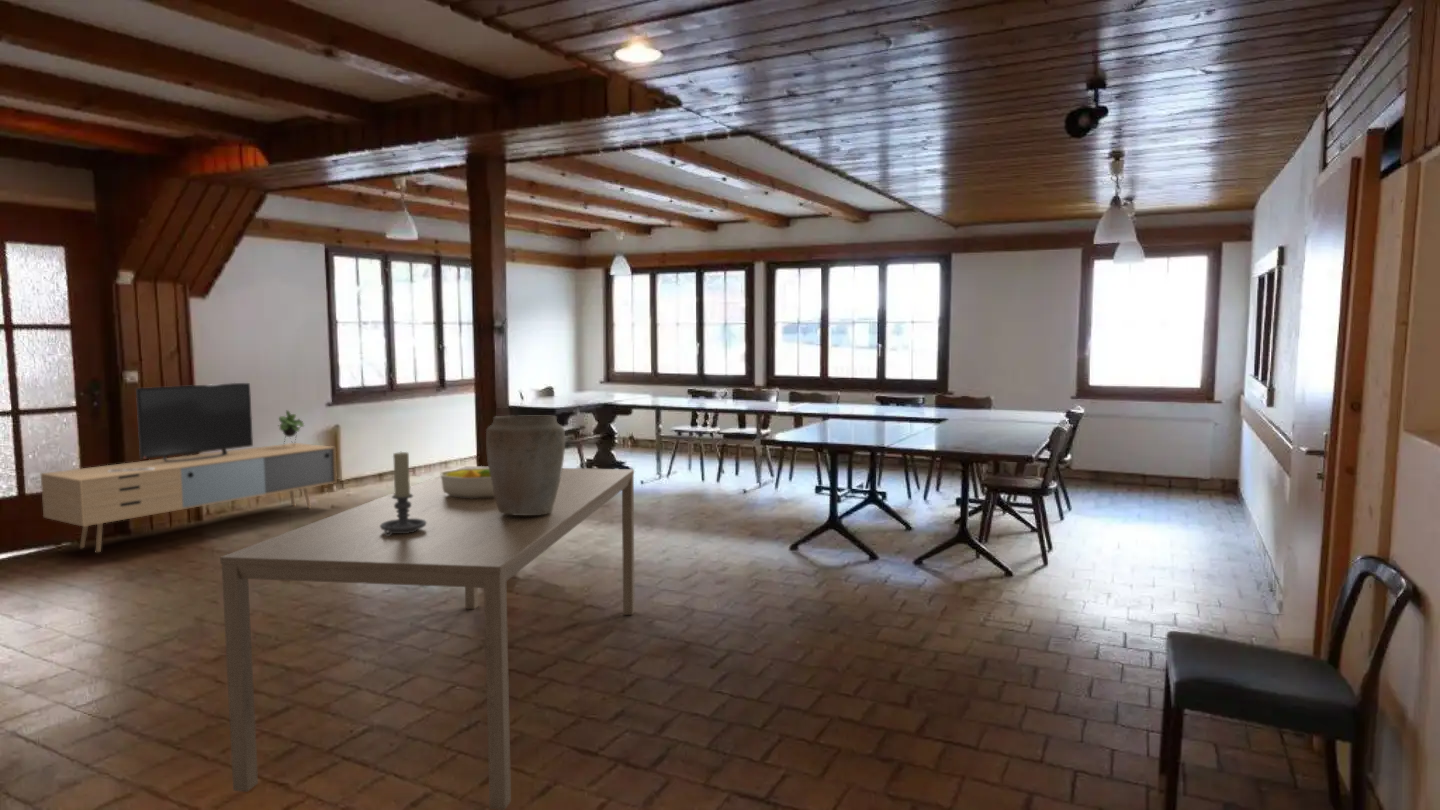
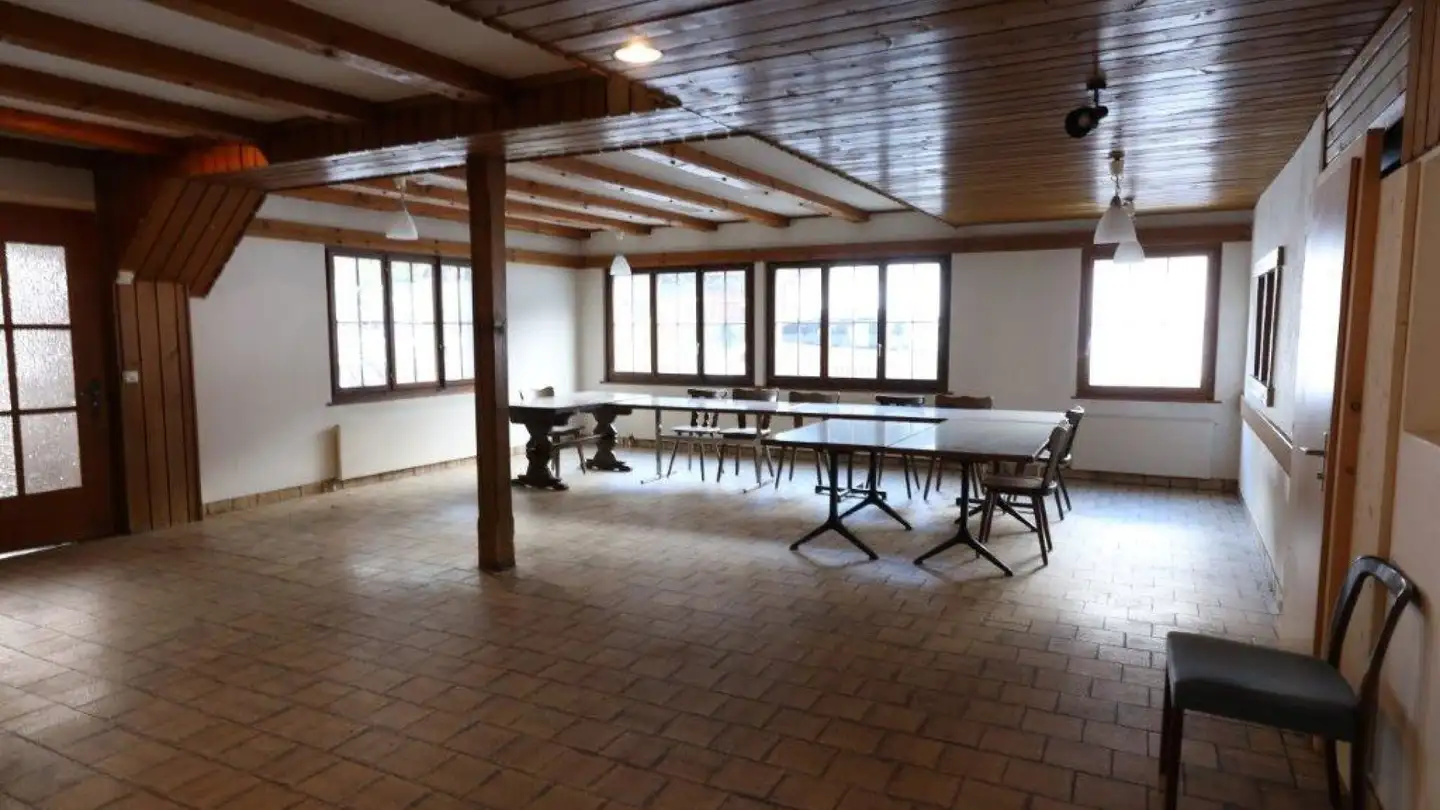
- media console [40,382,338,553]
- vase [485,415,566,515]
- fruit bowl [439,468,494,499]
- dining table [219,465,636,810]
- candle holder [380,451,426,536]
